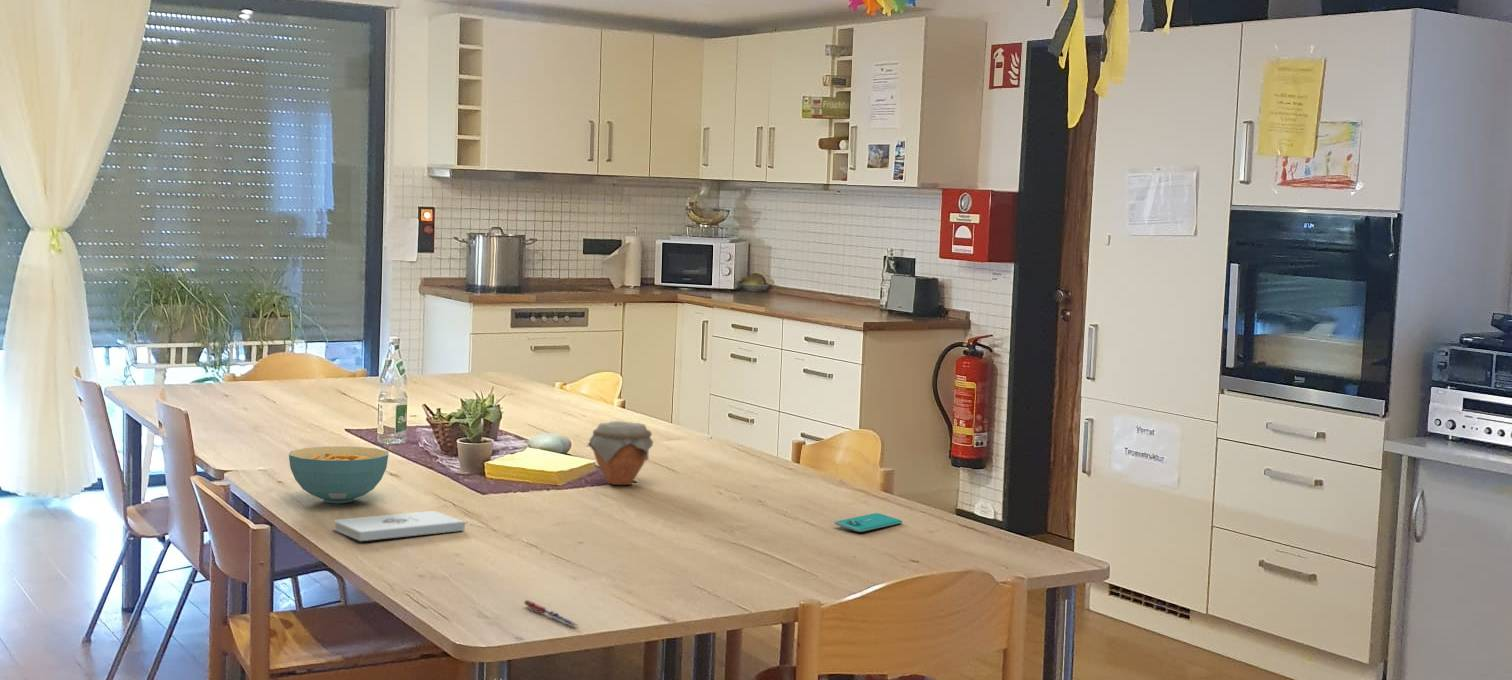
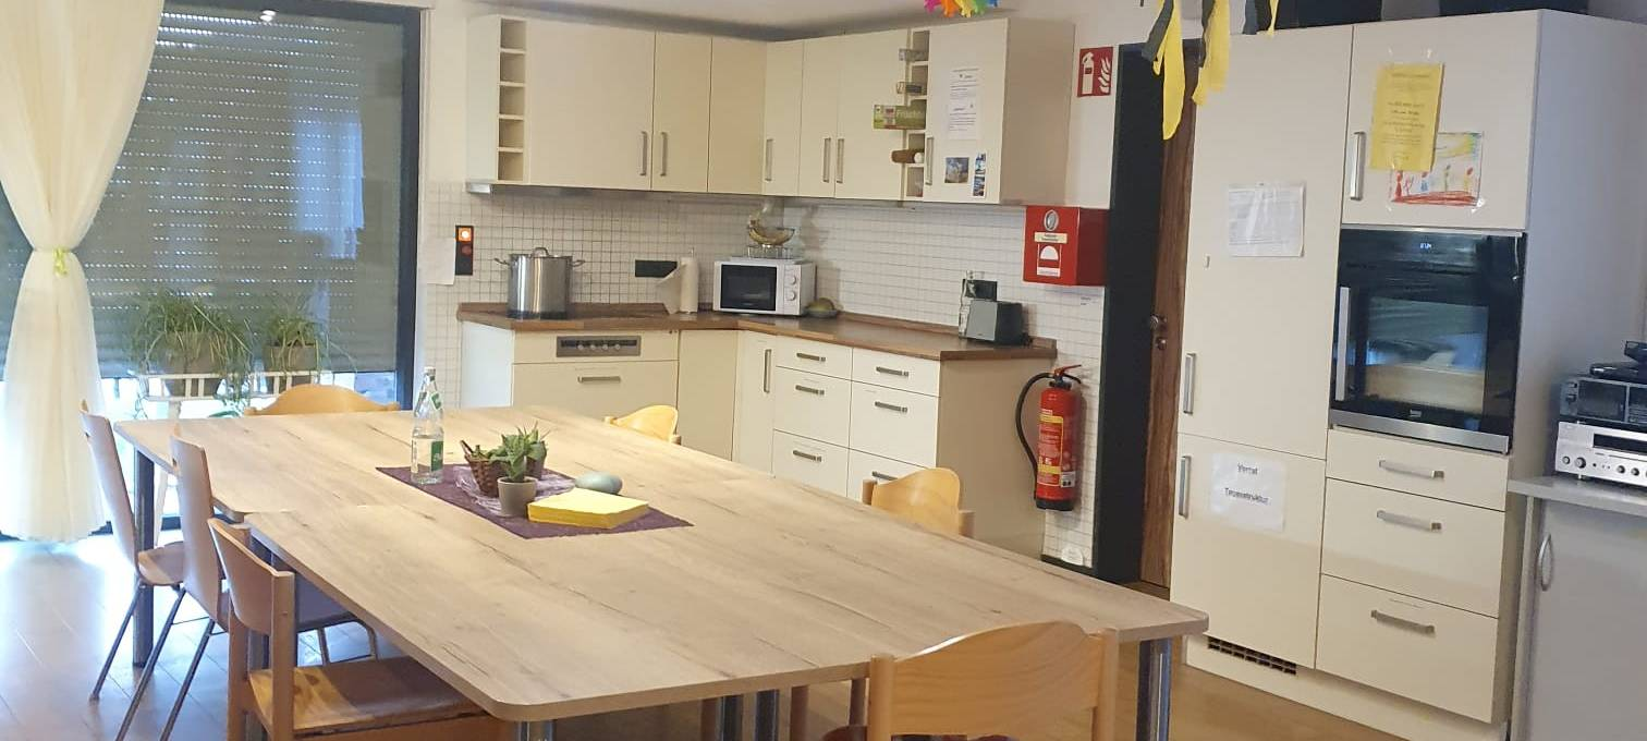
- notepad [333,510,466,542]
- smartphone [833,512,903,533]
- pen [523,599,579,627]
- jar [587,420,655,486]
- cereal bowl [288,445,389,504]
